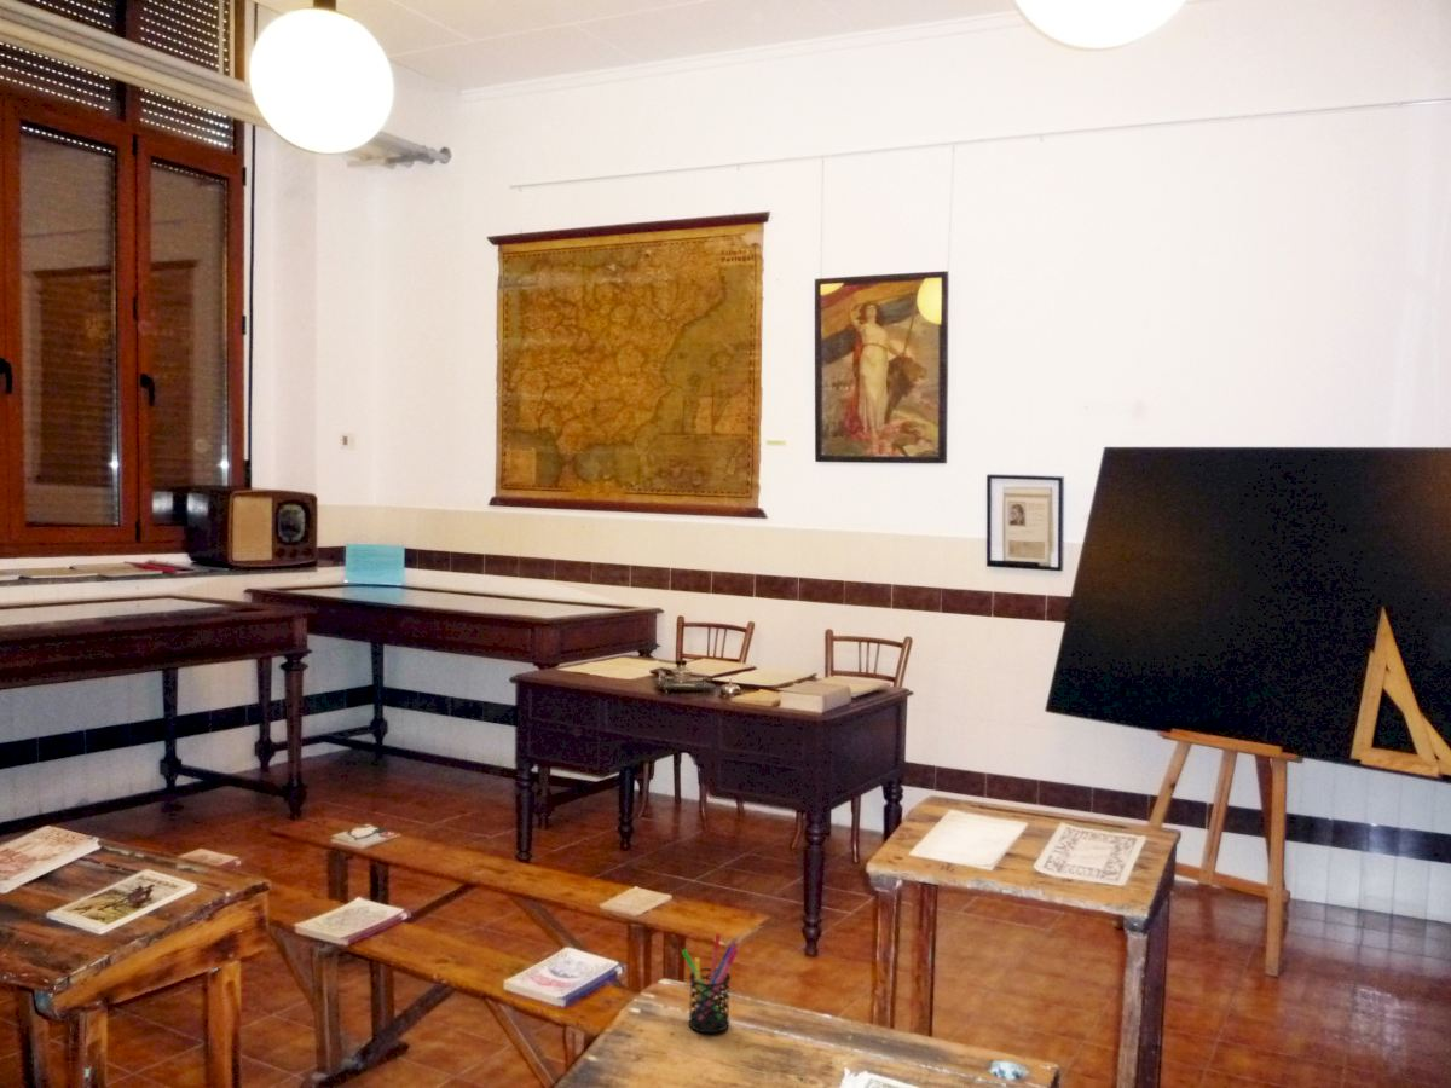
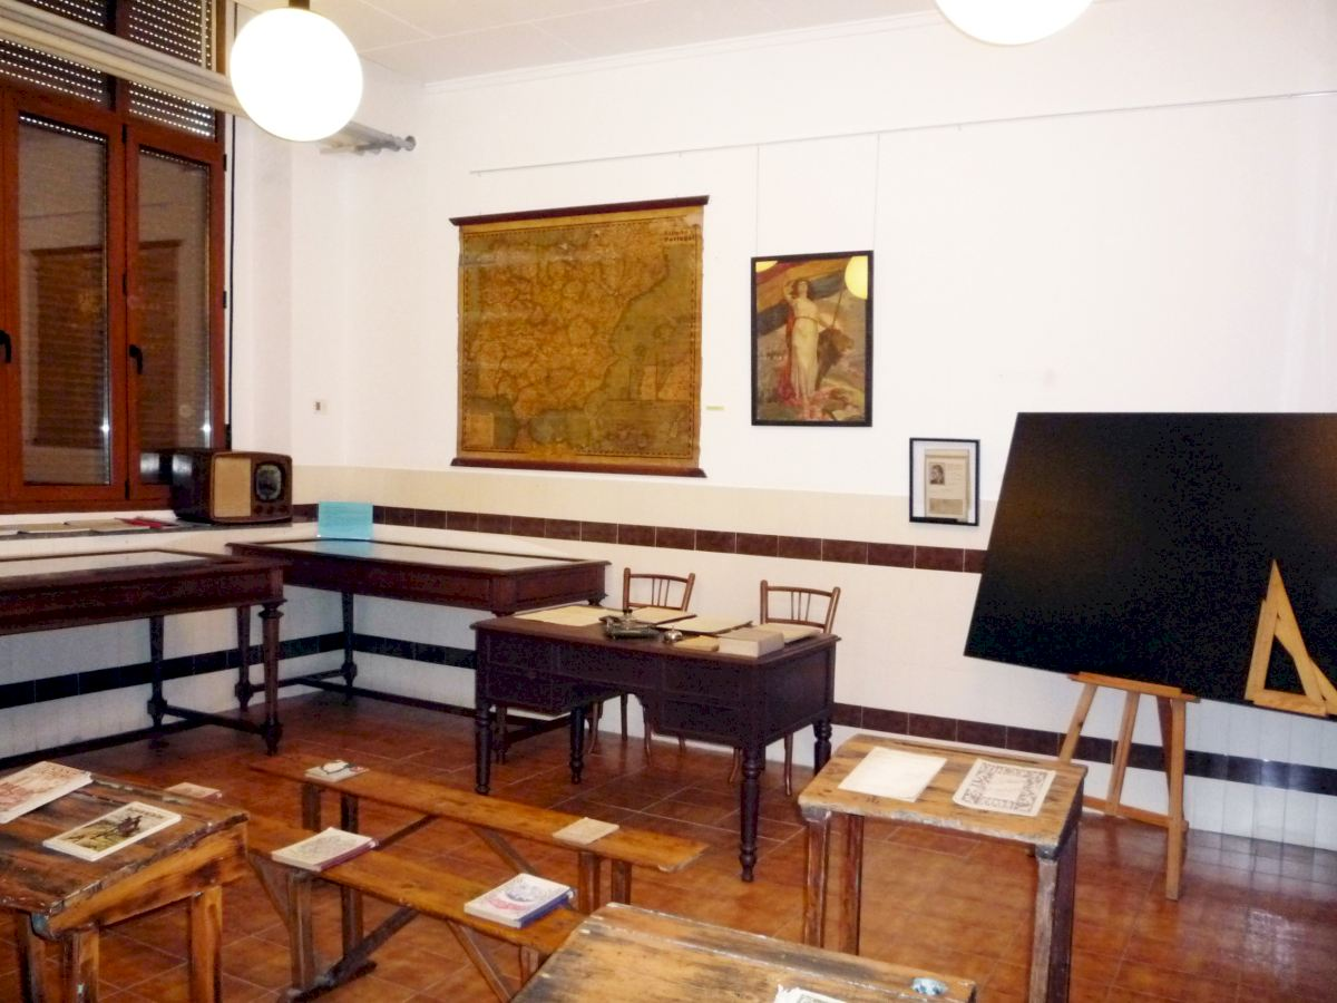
- pen holder [681,932,739,1034]
